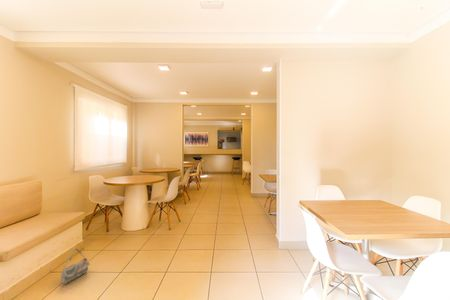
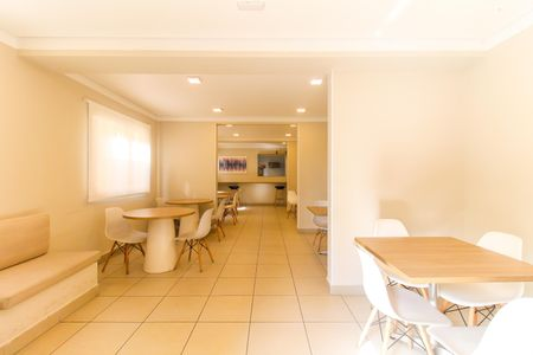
- bag [60,247,91,285]
